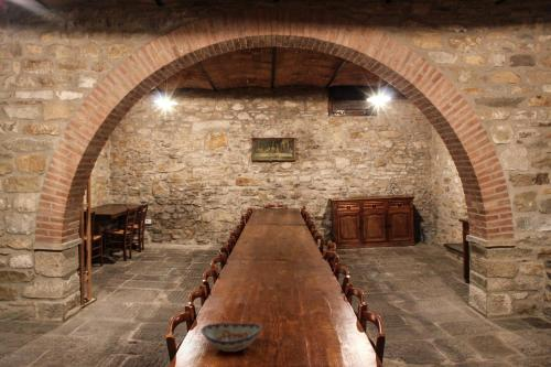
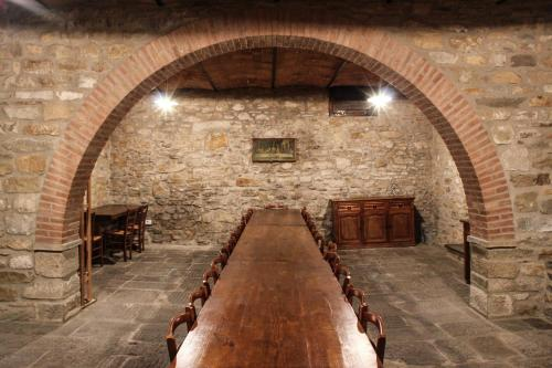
- decorative bowl [201,322,262,353]
